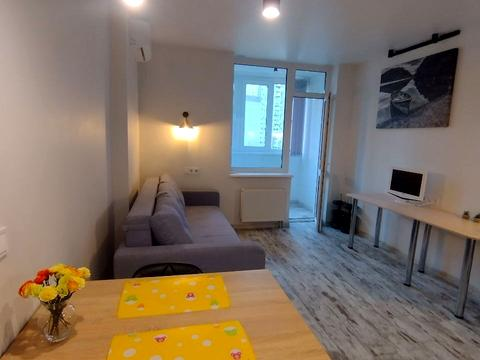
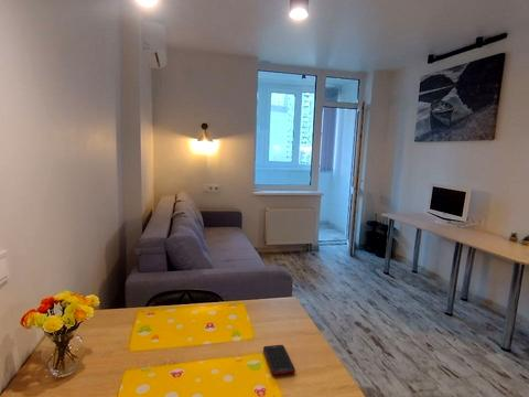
+ cell phone [262,344,296,376]
